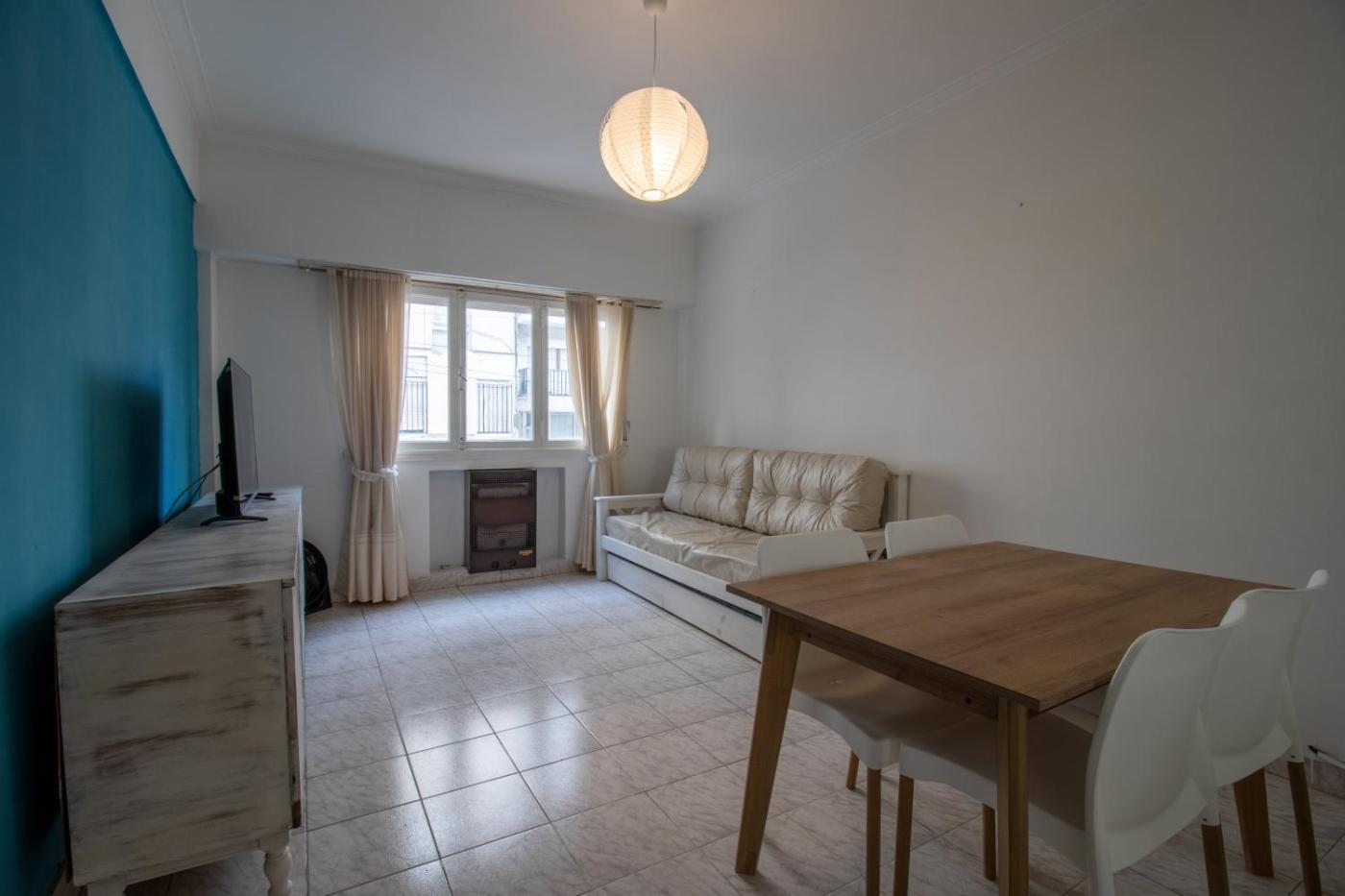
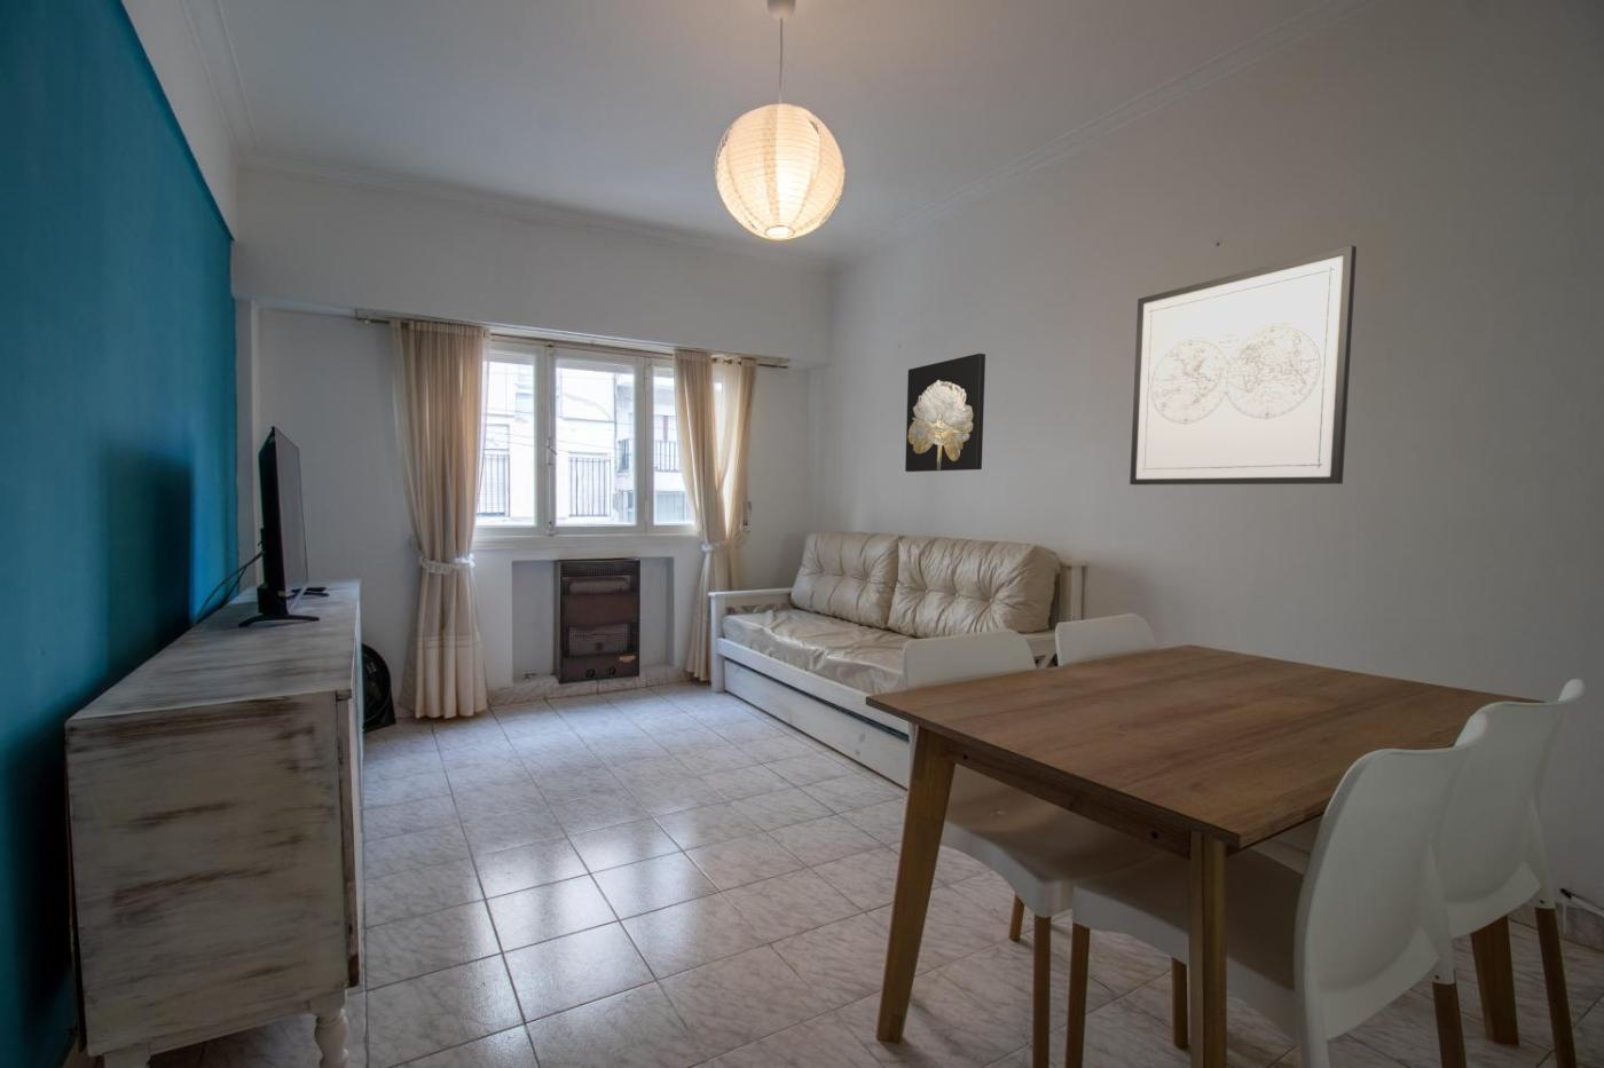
+ wall art [1128,244,1357,486]
+ wall art [904,353,986,473]
